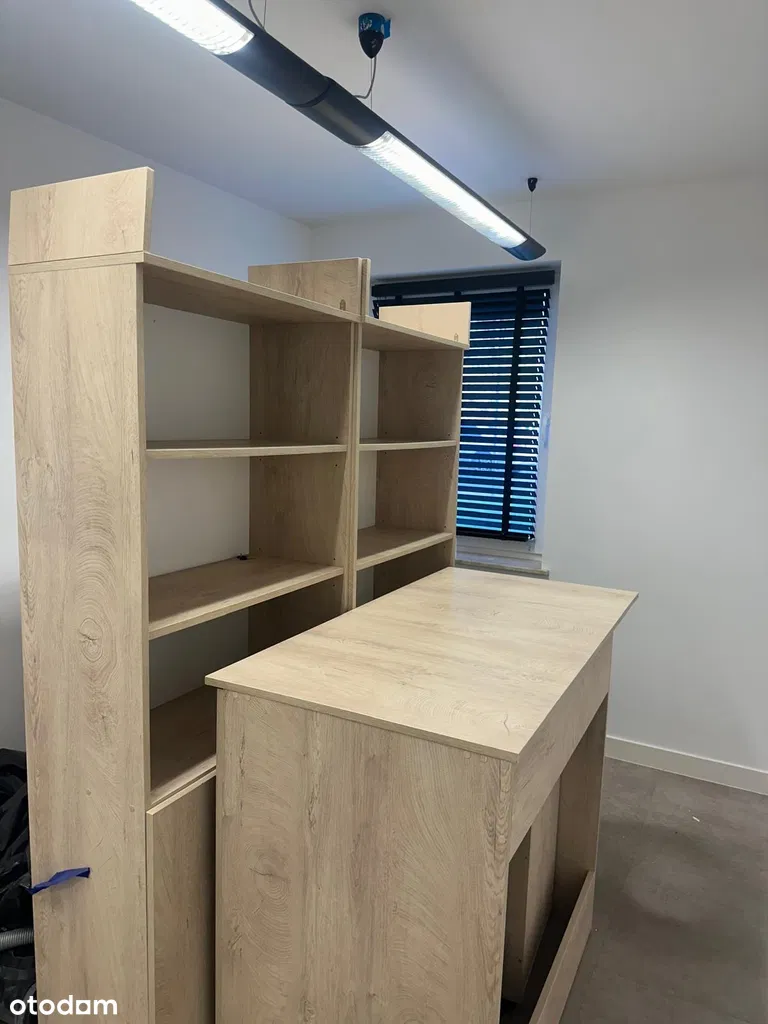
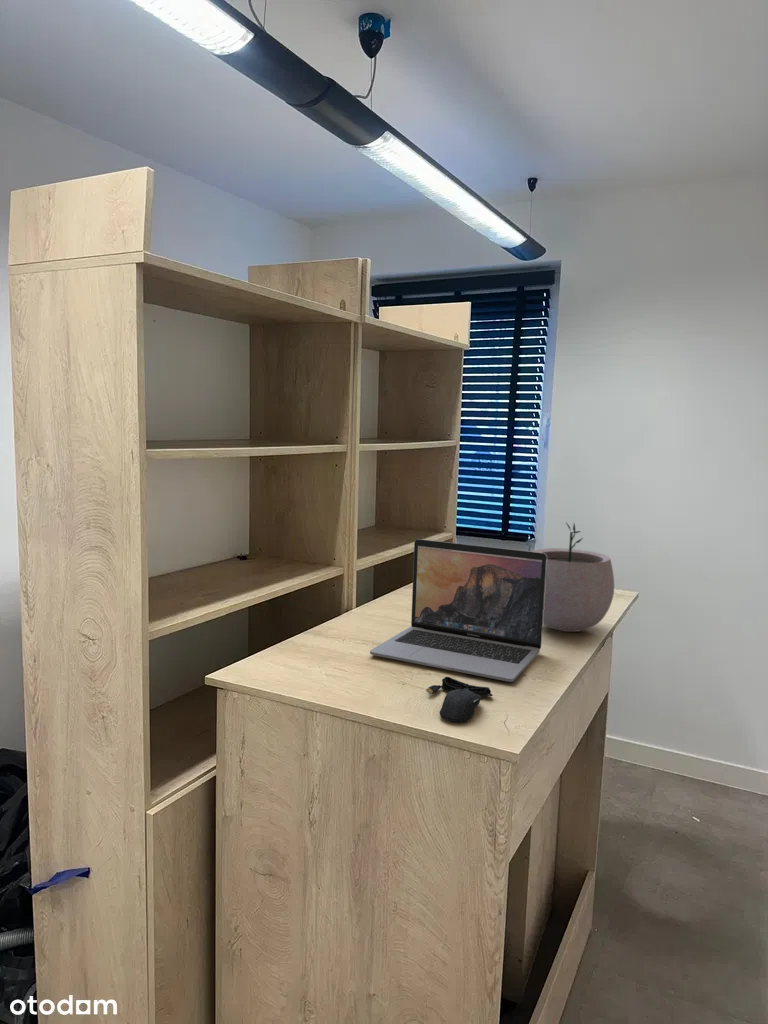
+ computer mouse [425,676,493,723]
+ laptop [369,538,547,683]
+ plant pot [532,521,615,633]
